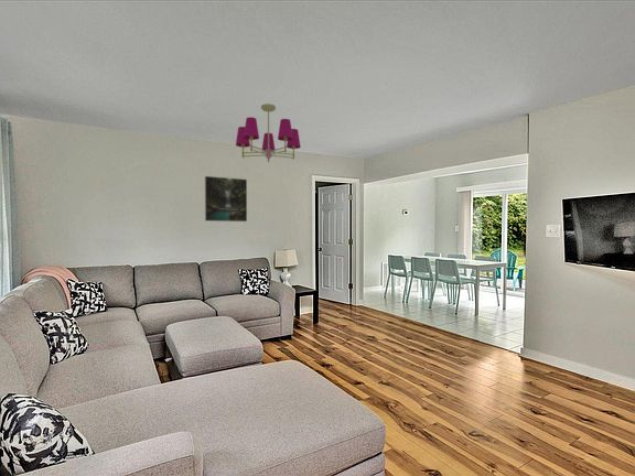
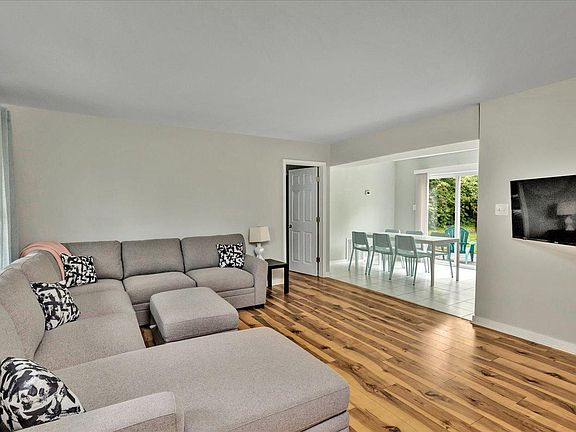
- chandelier [235,102,302,163]
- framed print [204,175,248,223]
